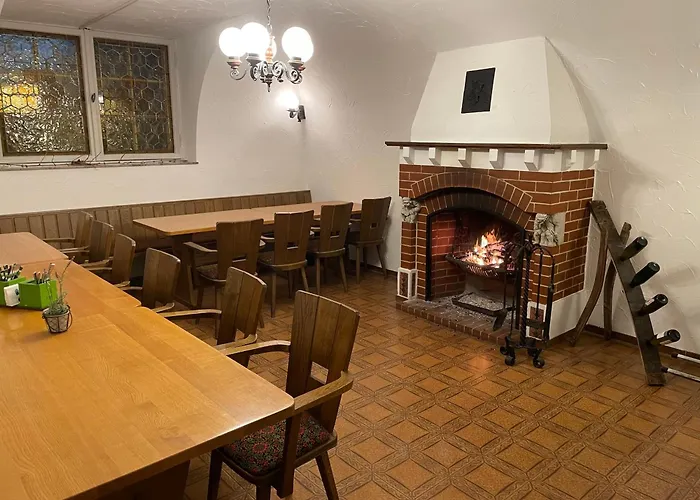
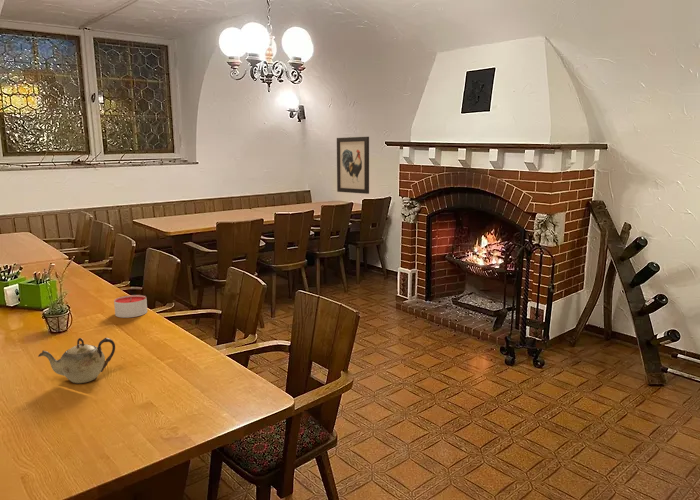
+ candle [113,294,148,319]
+ teapot [37,337,116,384]
+ wall art [336,136,370,195]
